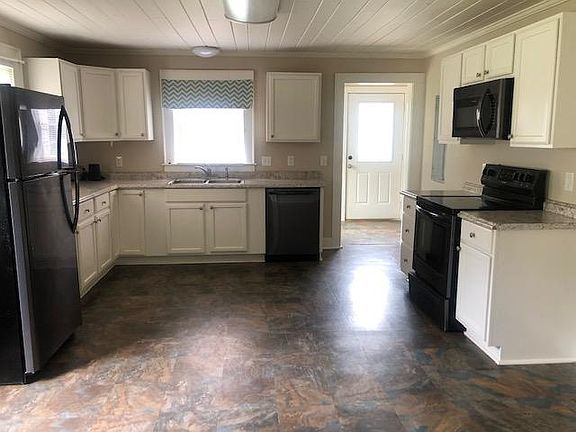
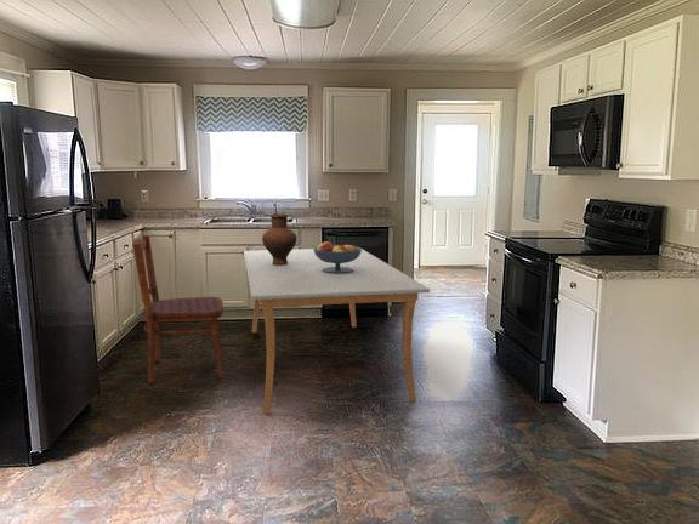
+ dining table [243,247,431,415]
+ fruit bowl [313,240,363,273]
+ vase [261,212,299,264]
+ dining chair [131,234,225,385]
